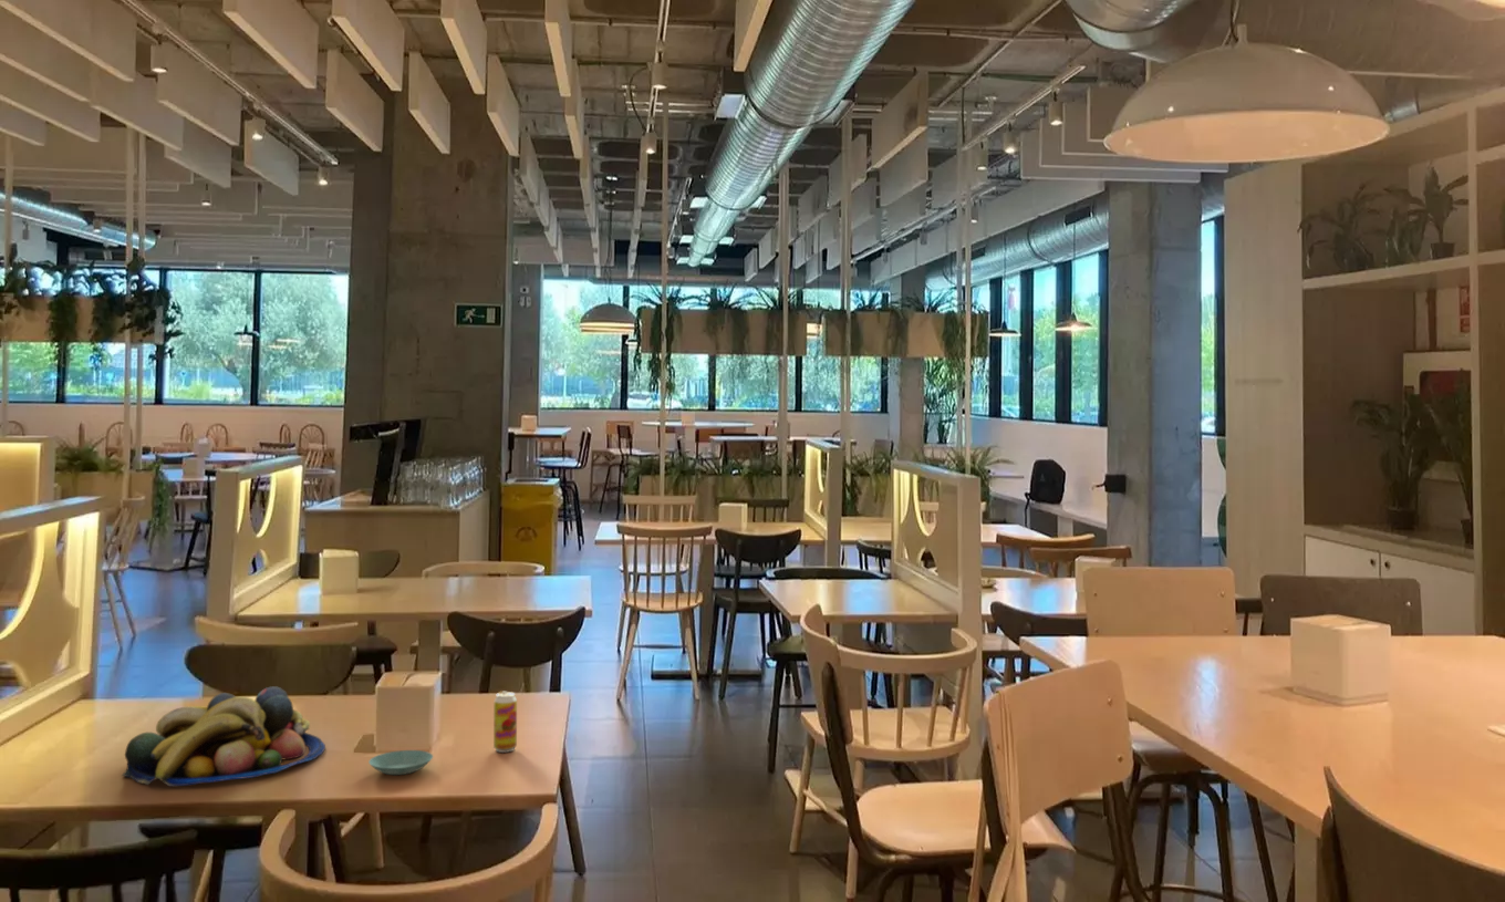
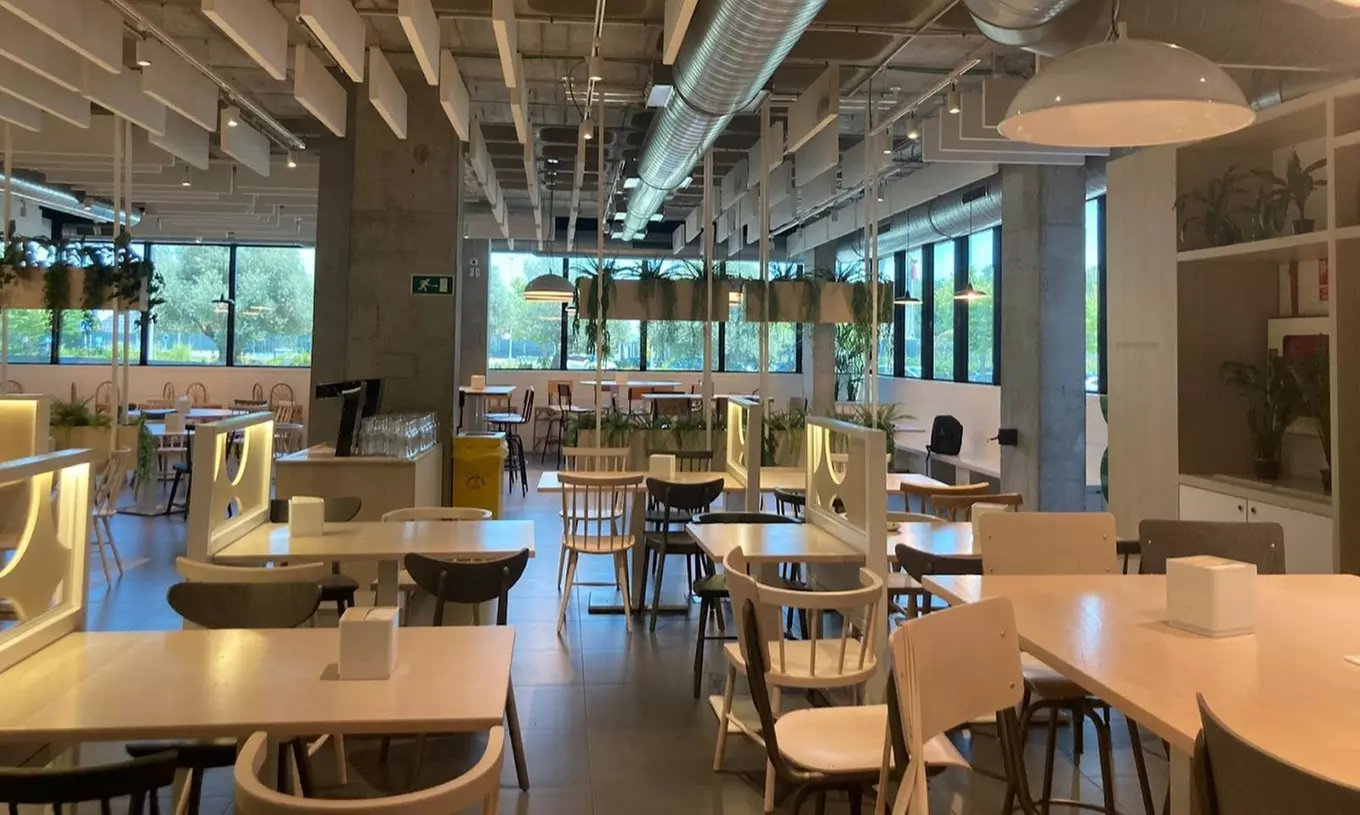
- fruit bowl [121,685,326,787]
- saucer [367,749,434,776]
- beverage can [492,690,518,754]
